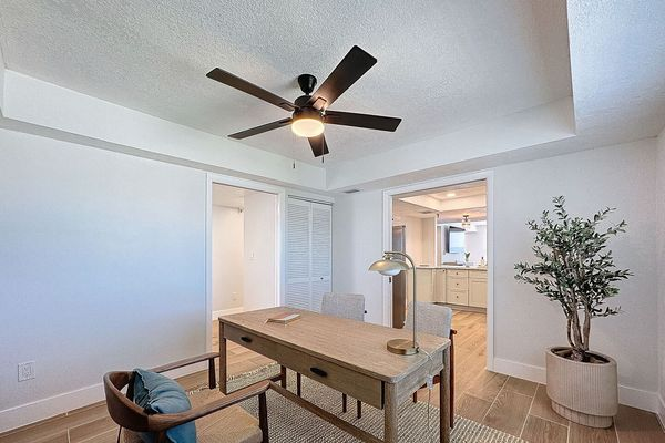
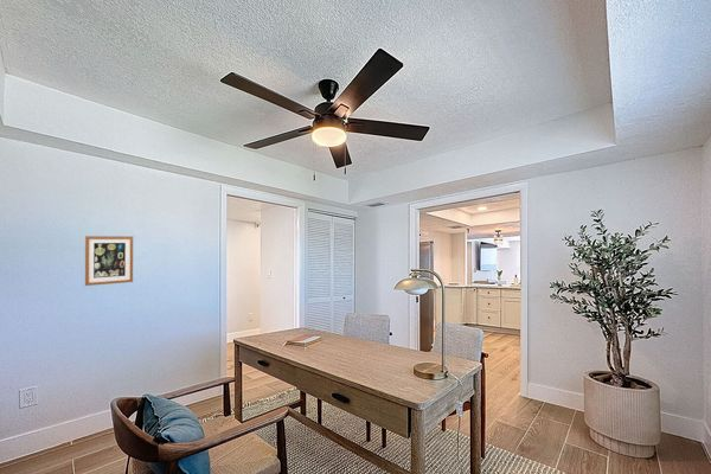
+ wall art [84,235,134,287]
